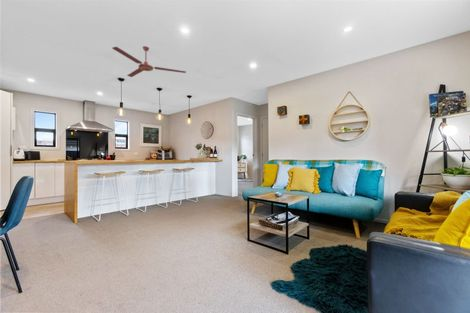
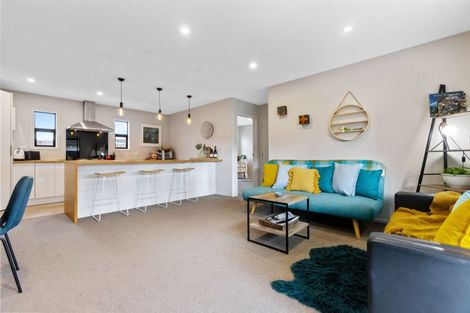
- ceiling fan [111,45,187,78]
